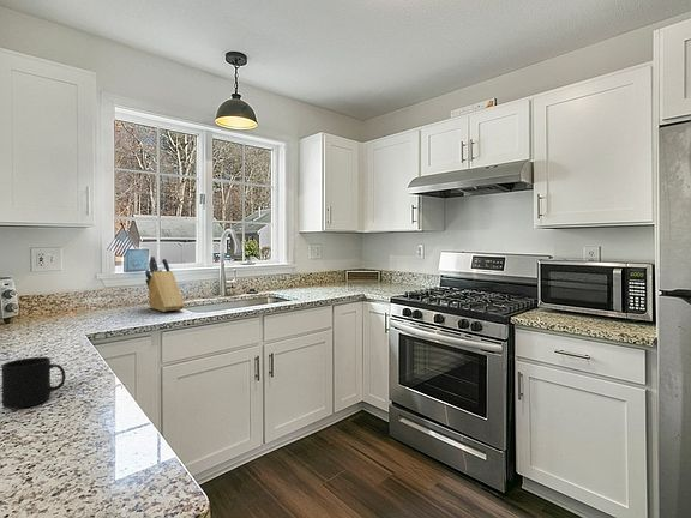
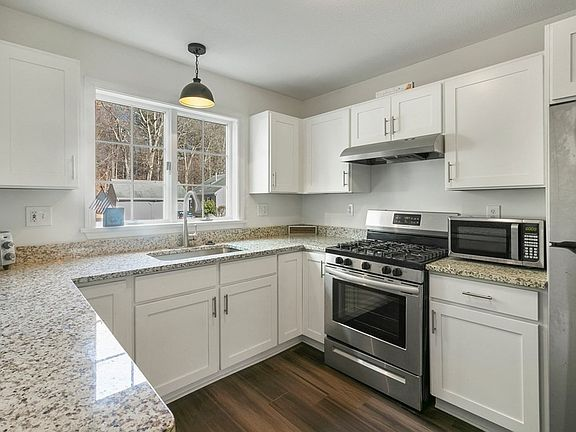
- knife block [144,255,186,313]
- mug [0,356,67,410]
